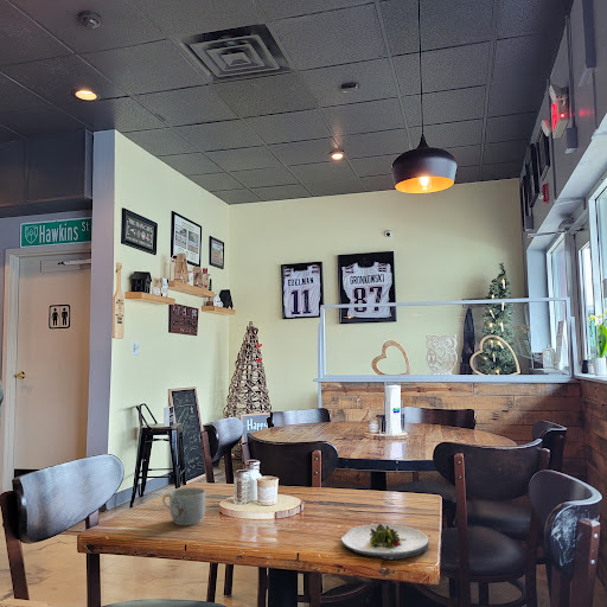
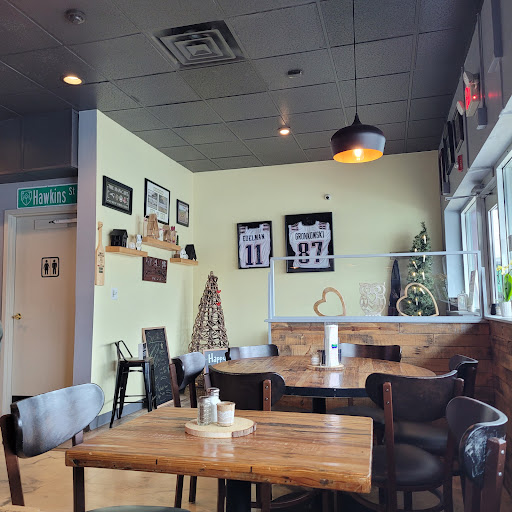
- mug [161,487,206,526]
- salad plate [340,523,430,561]
